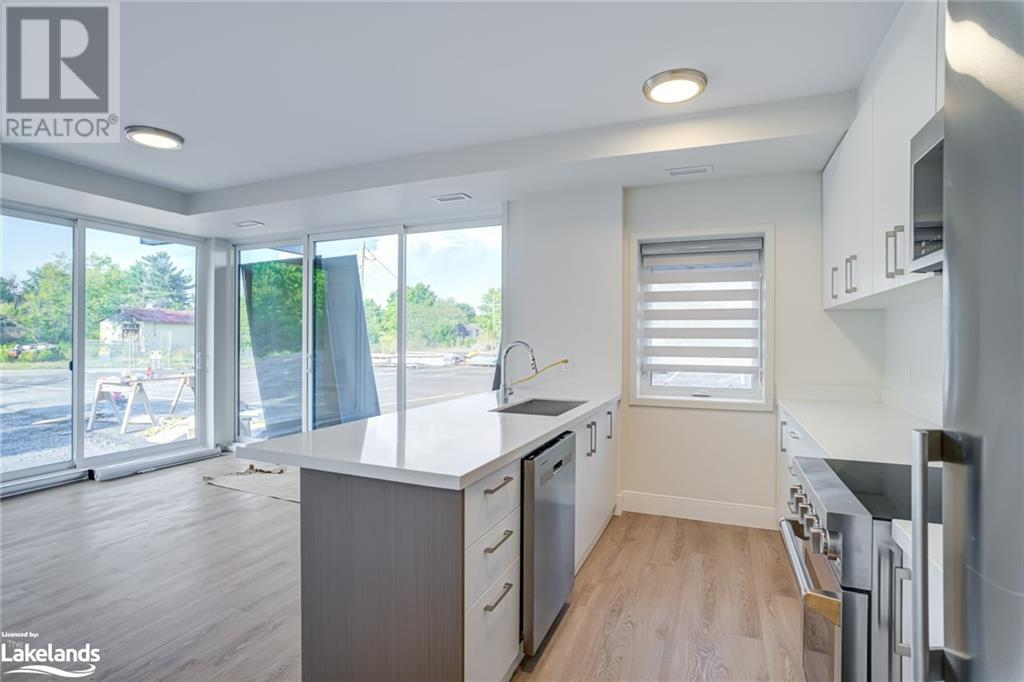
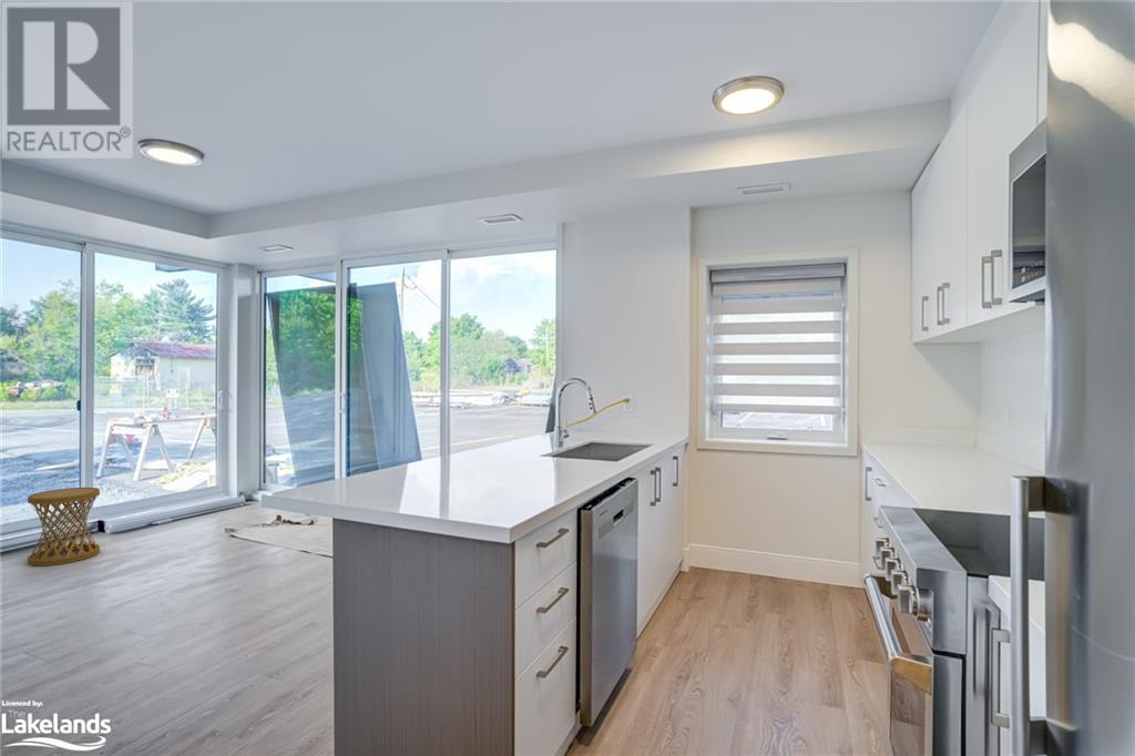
+ side table [27,487,101,568]
